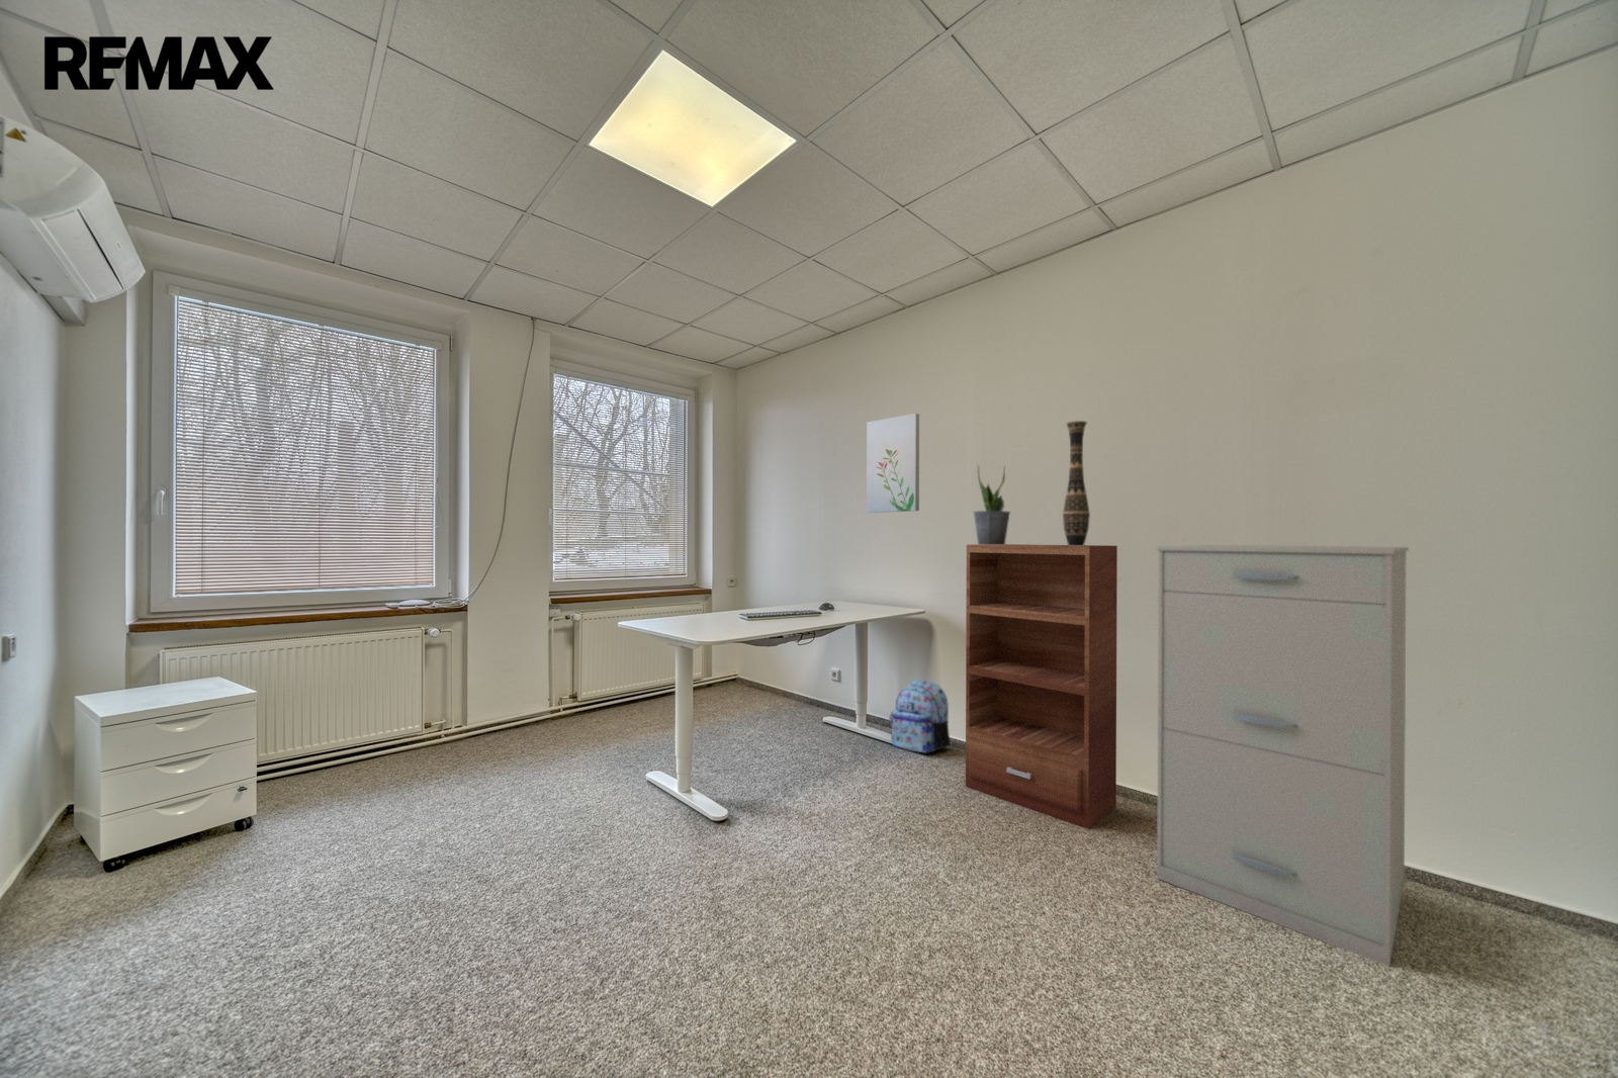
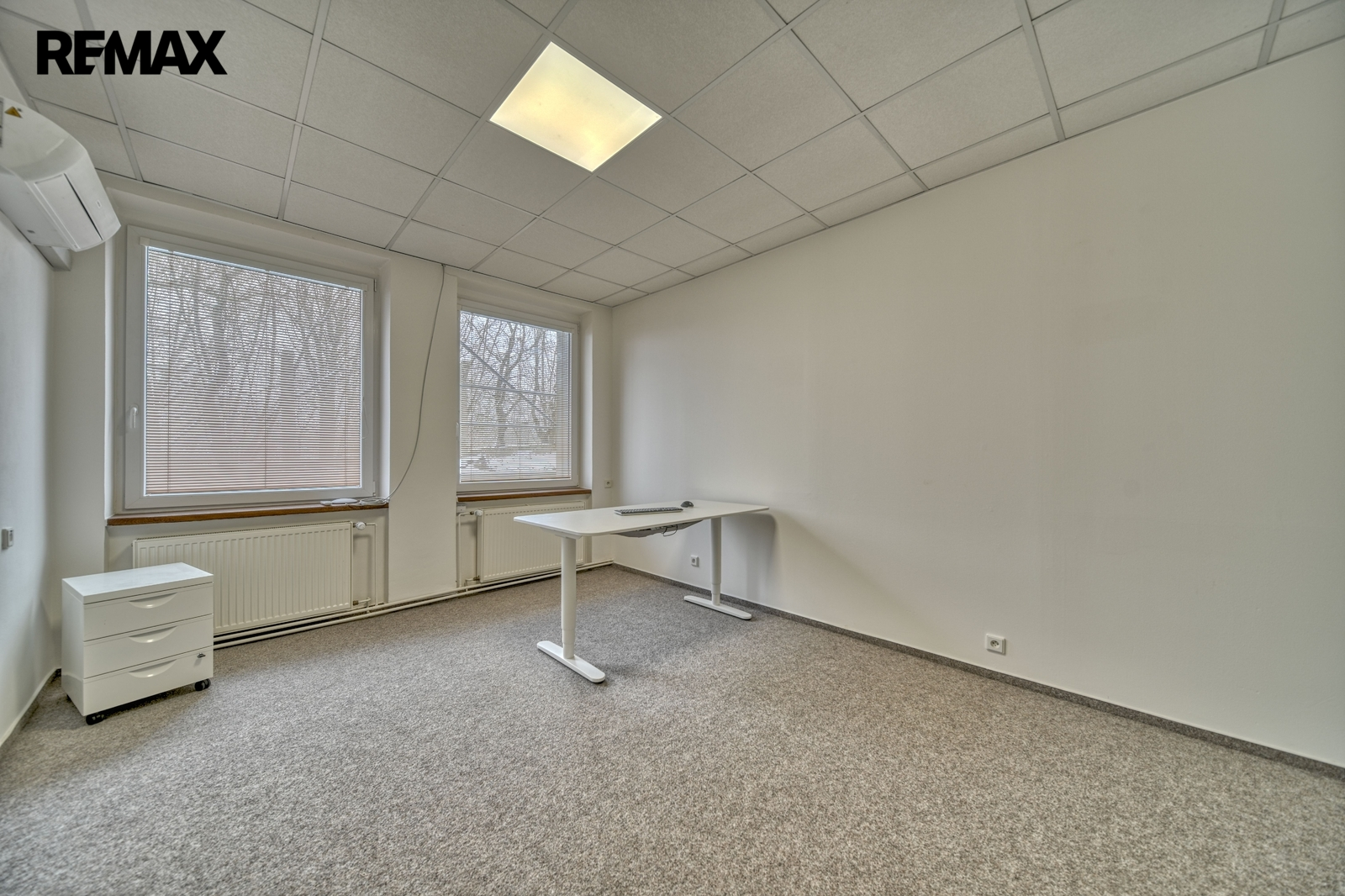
- bookshelf [965,543,1119,830]
- backpack [888,679,952,754]
- potted plant [972,463,1012,545]
- filing cabinet [1156,544,1410,967]
- wall art [866,413,920,514]
- decorative vase [1062,420,1091,546]
